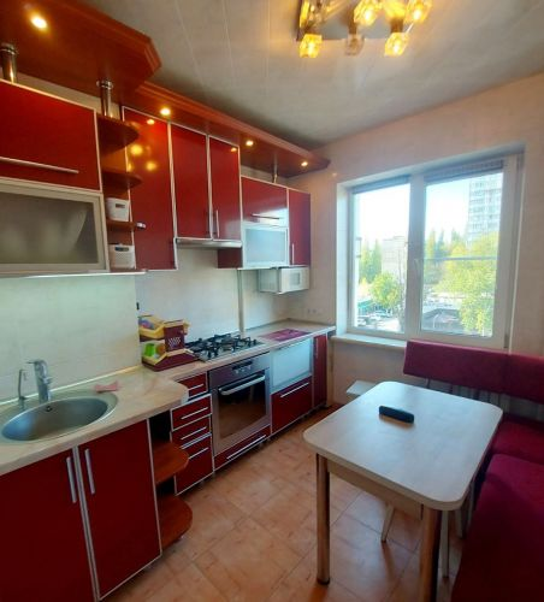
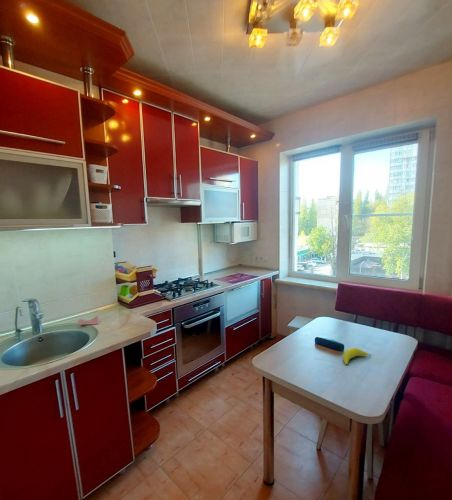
+ banana [342,347,372,366]
